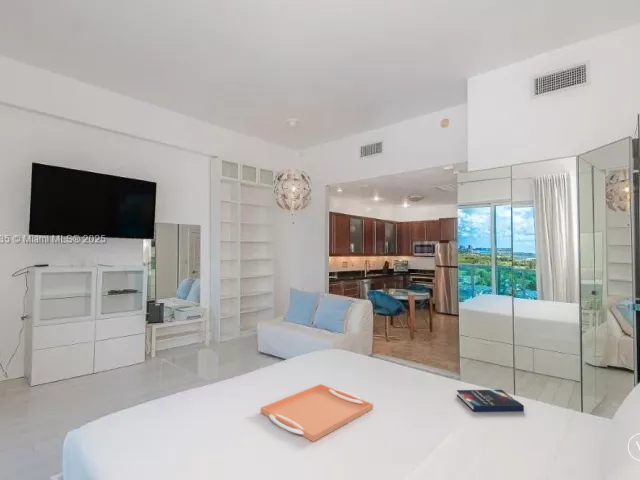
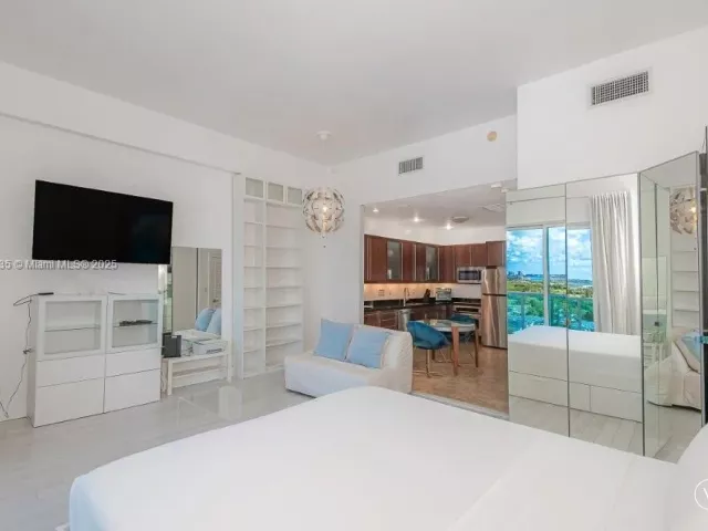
- serving tray [260,383,374,443]
- hardback book [456,389,525,412]
